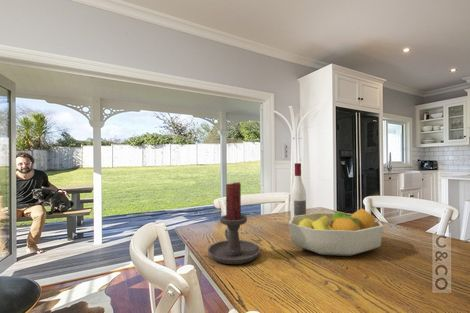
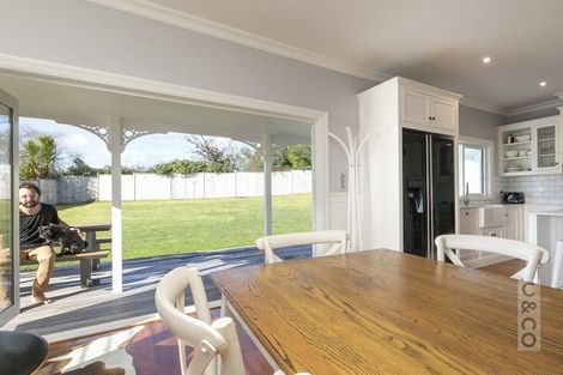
- alcohol [289,162,307,219]
- fruit bowl [287,208,384,257]
- candle holder [207,181,261,265]
